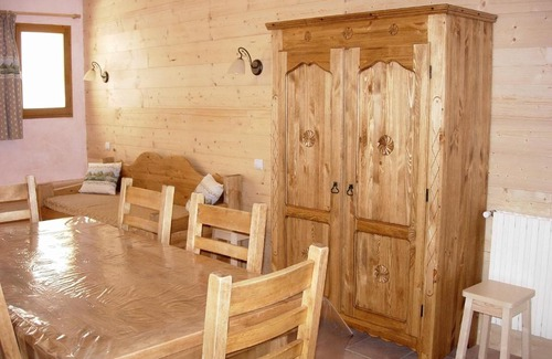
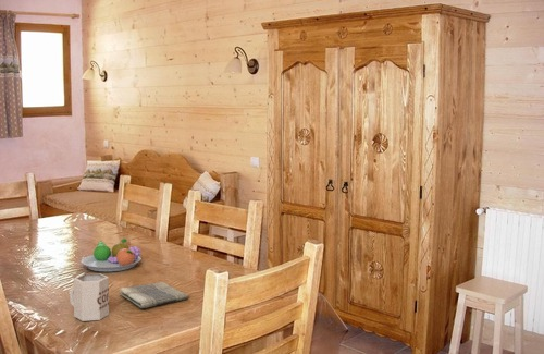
+ fruit bowl [81,237,141,272]
+ mug [69,272,110,322]
+ dish towel [118,281,189,309]
